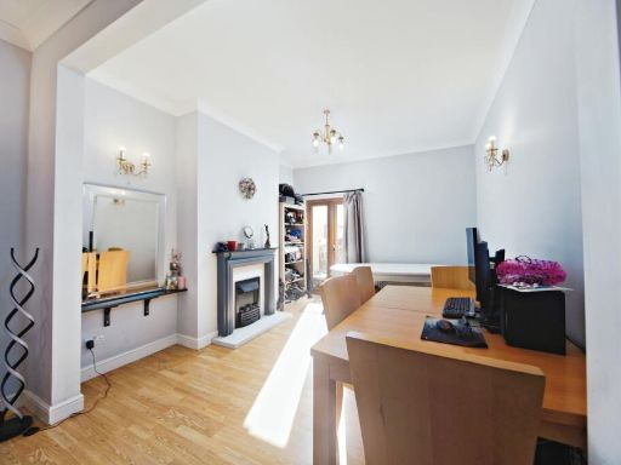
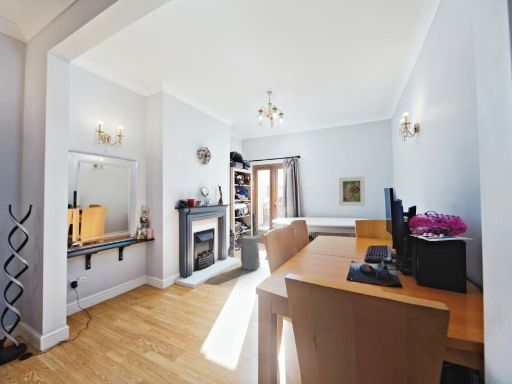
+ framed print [338,176,366,207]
+ air purifier [240,235,261,271]
